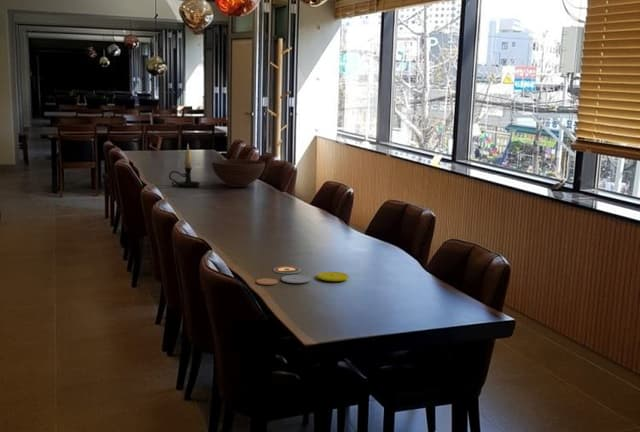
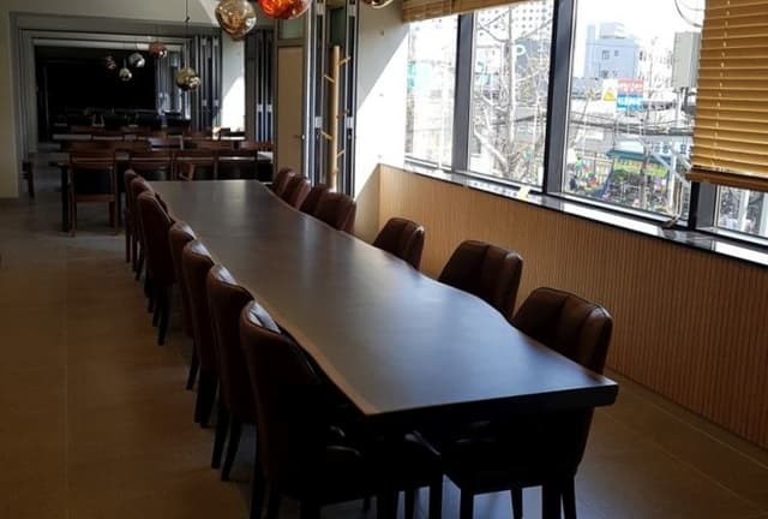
- candle holder [168,144,201,188]
- fruit bowl [211,159,266,188]
- plate [255,265,350,286]
